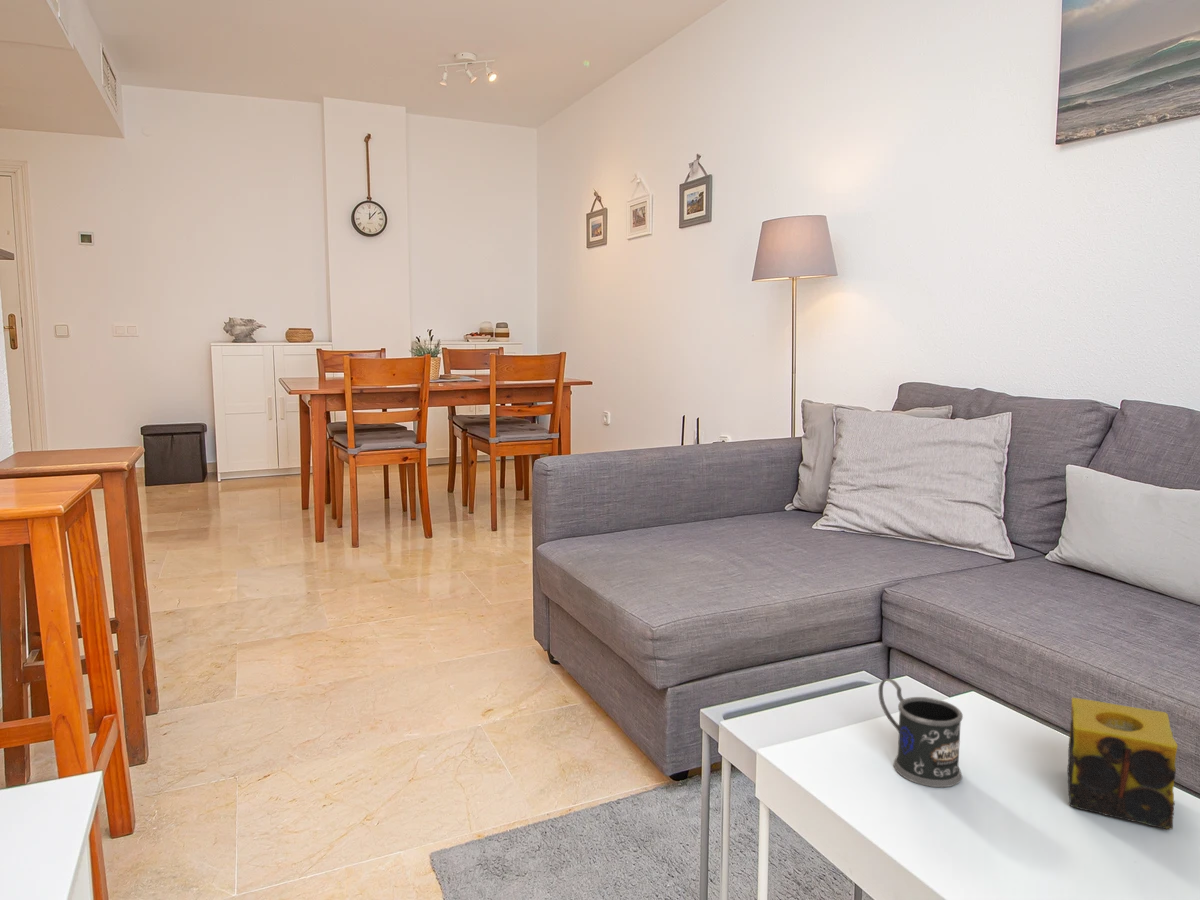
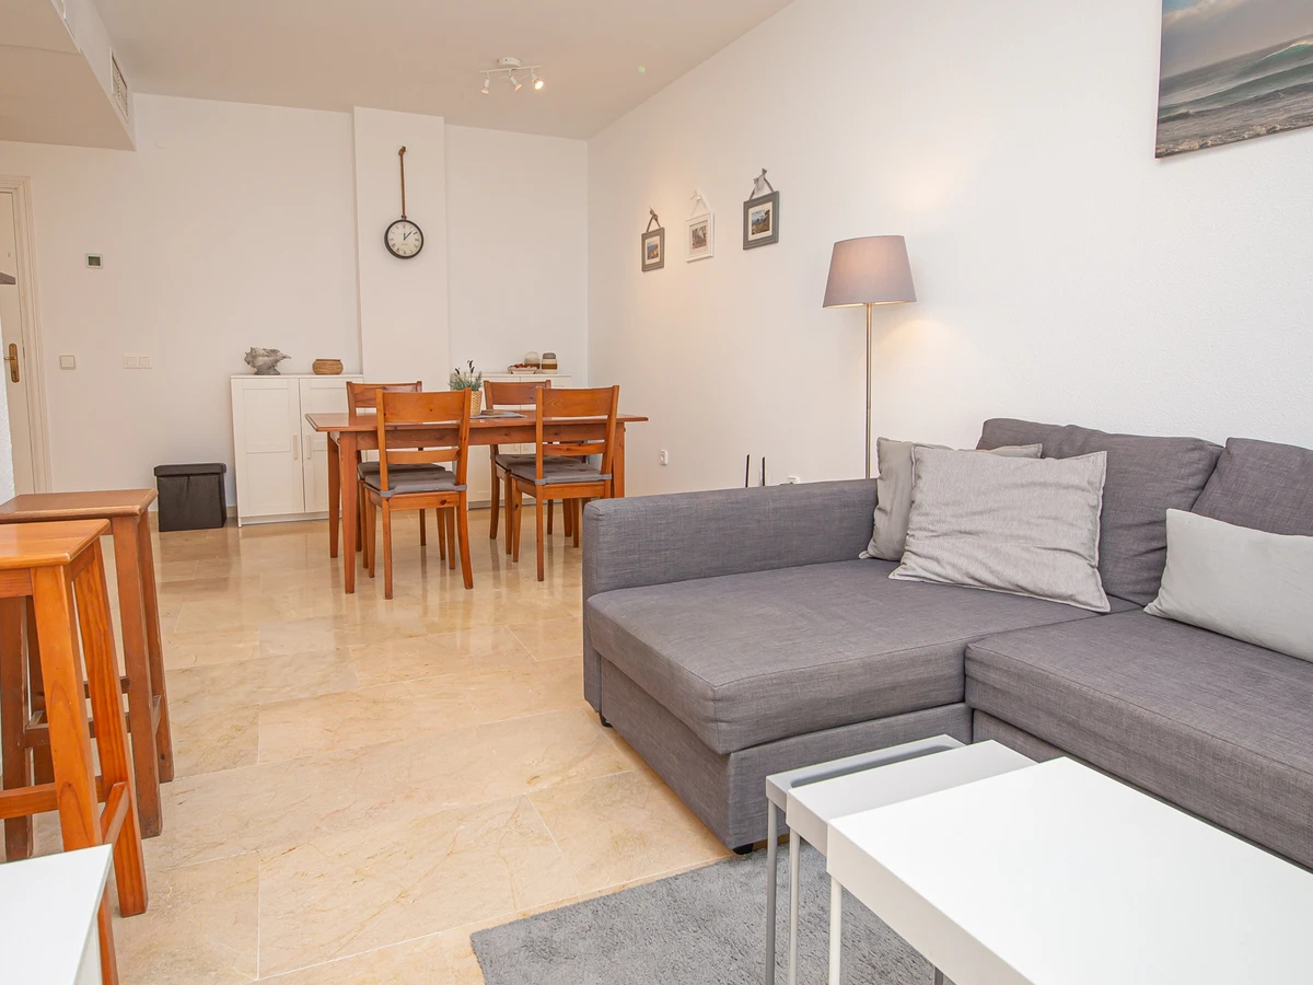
- candle [1066,697,1179,830]
- mug [878,678,964,788]
